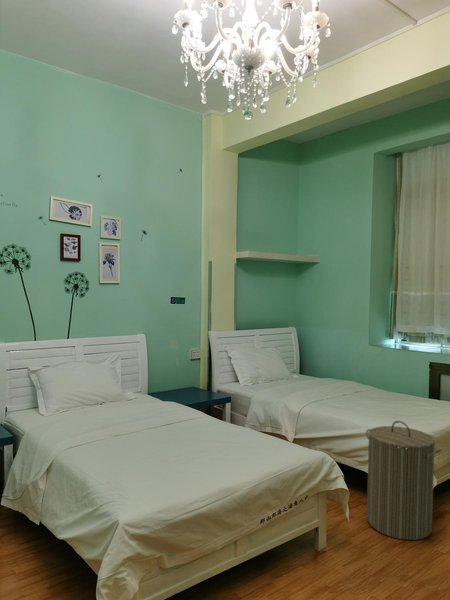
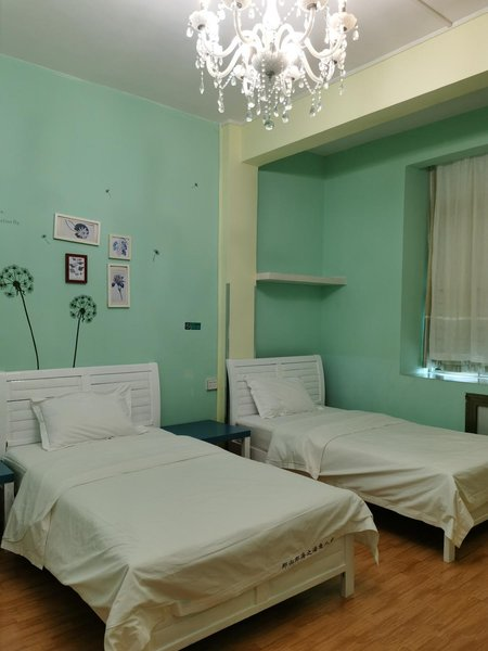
- laundry hamper [365,420,442,541]
